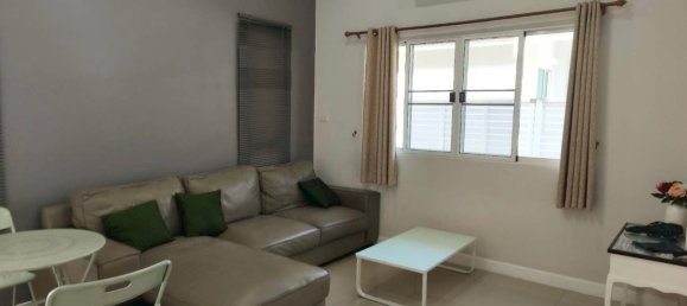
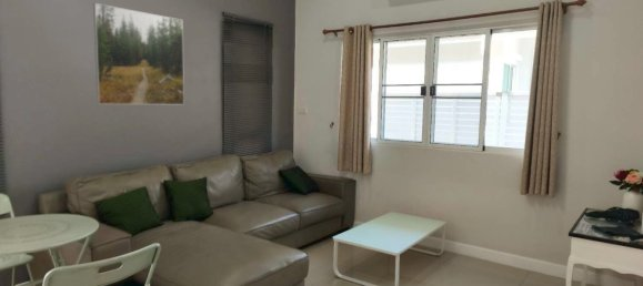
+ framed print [92,2,185,105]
